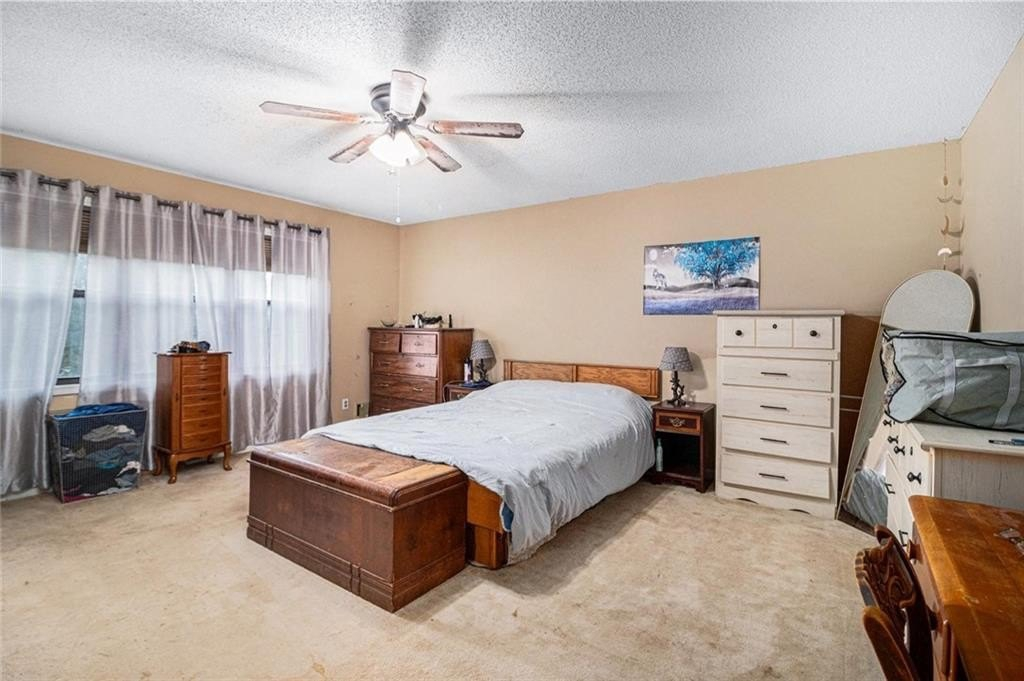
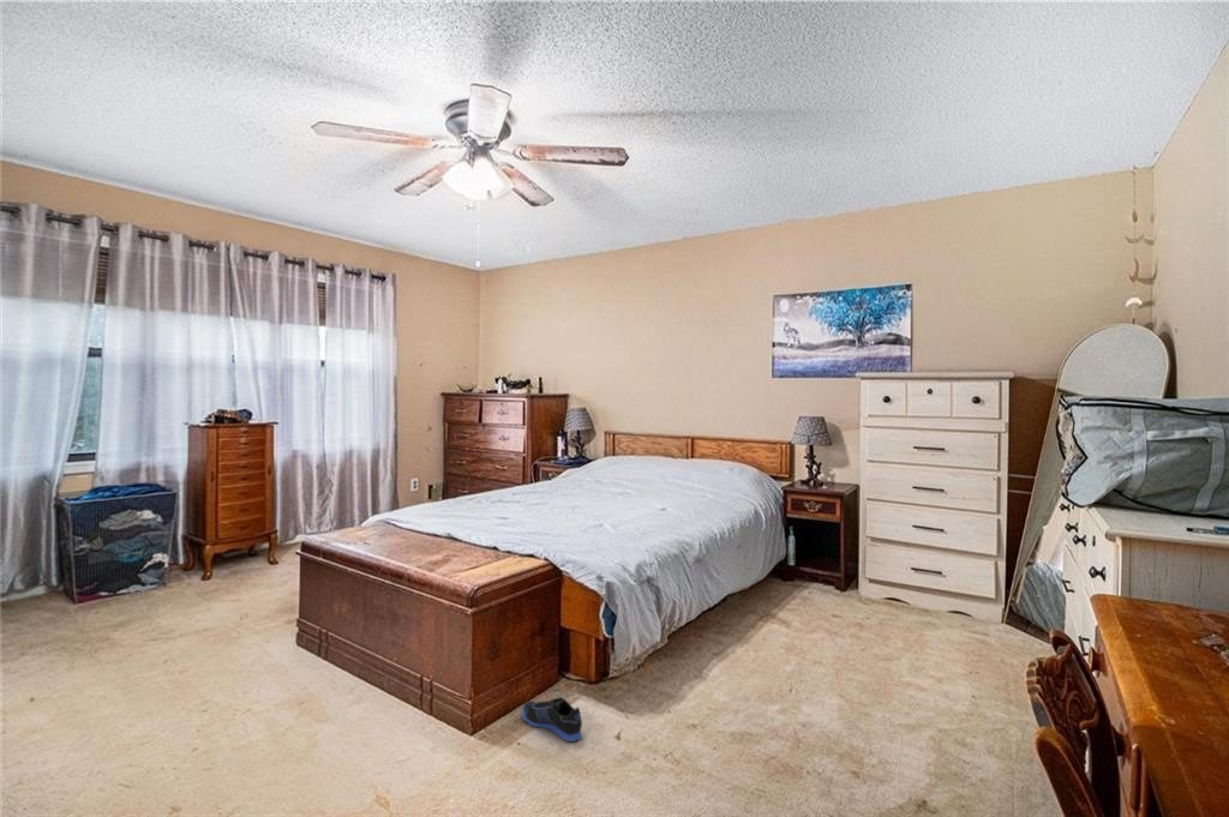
+ sneaker [520,696,583,743]
